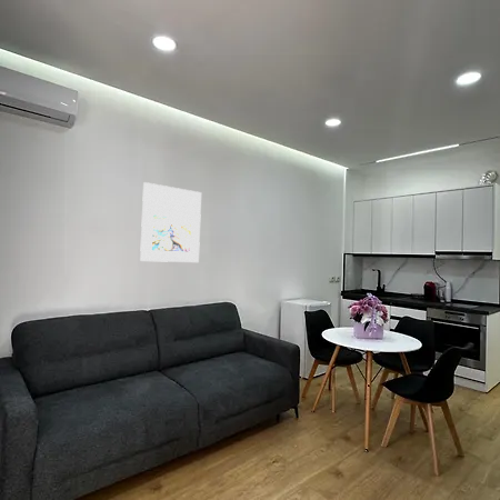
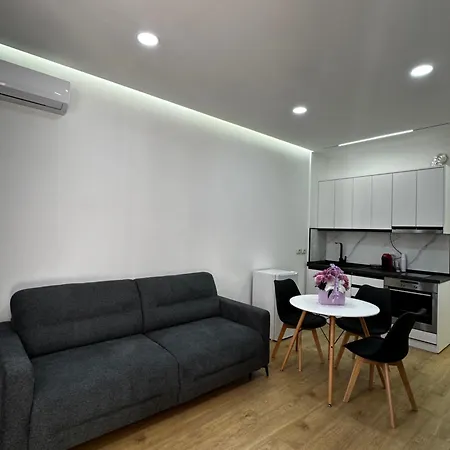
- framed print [139,181,202,263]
